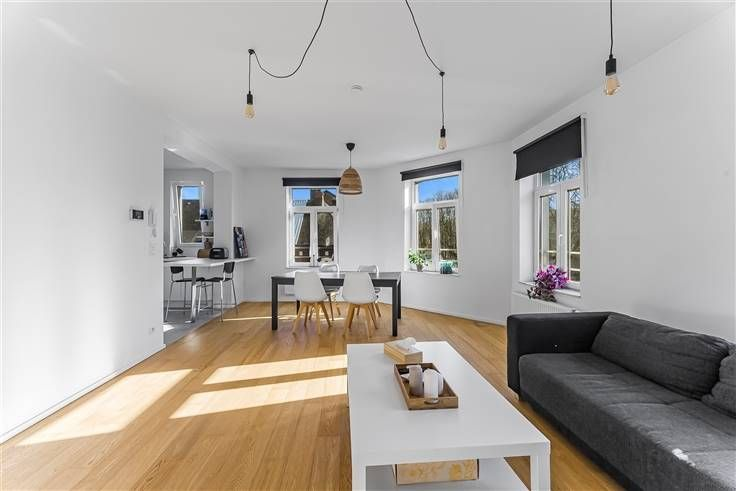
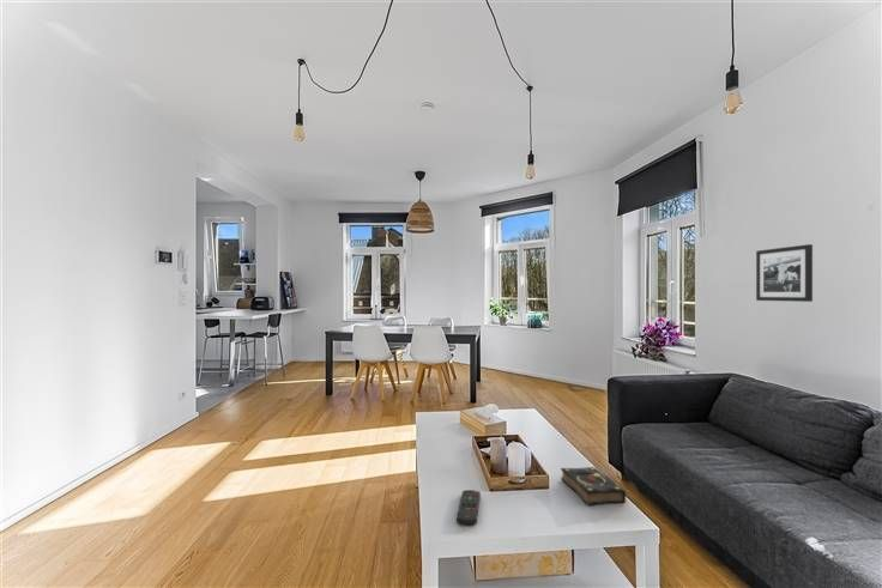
+ remote control [455,489,482,526]
+ picture frame [755,243,814,303]
+ book [560,466,627,507]
